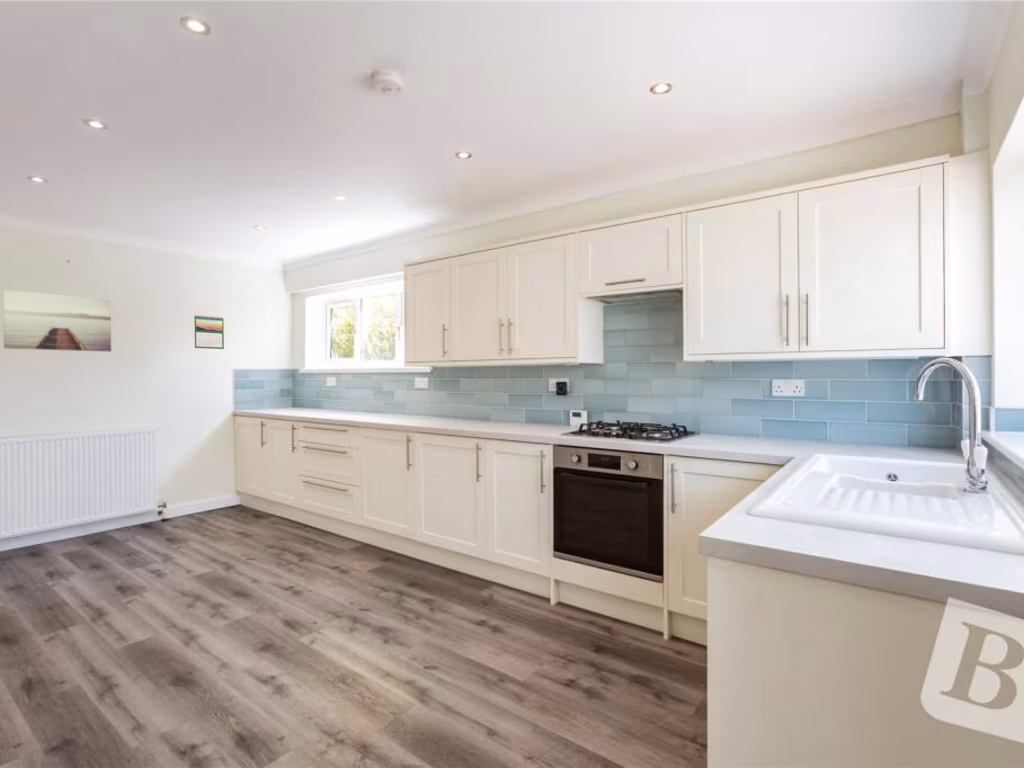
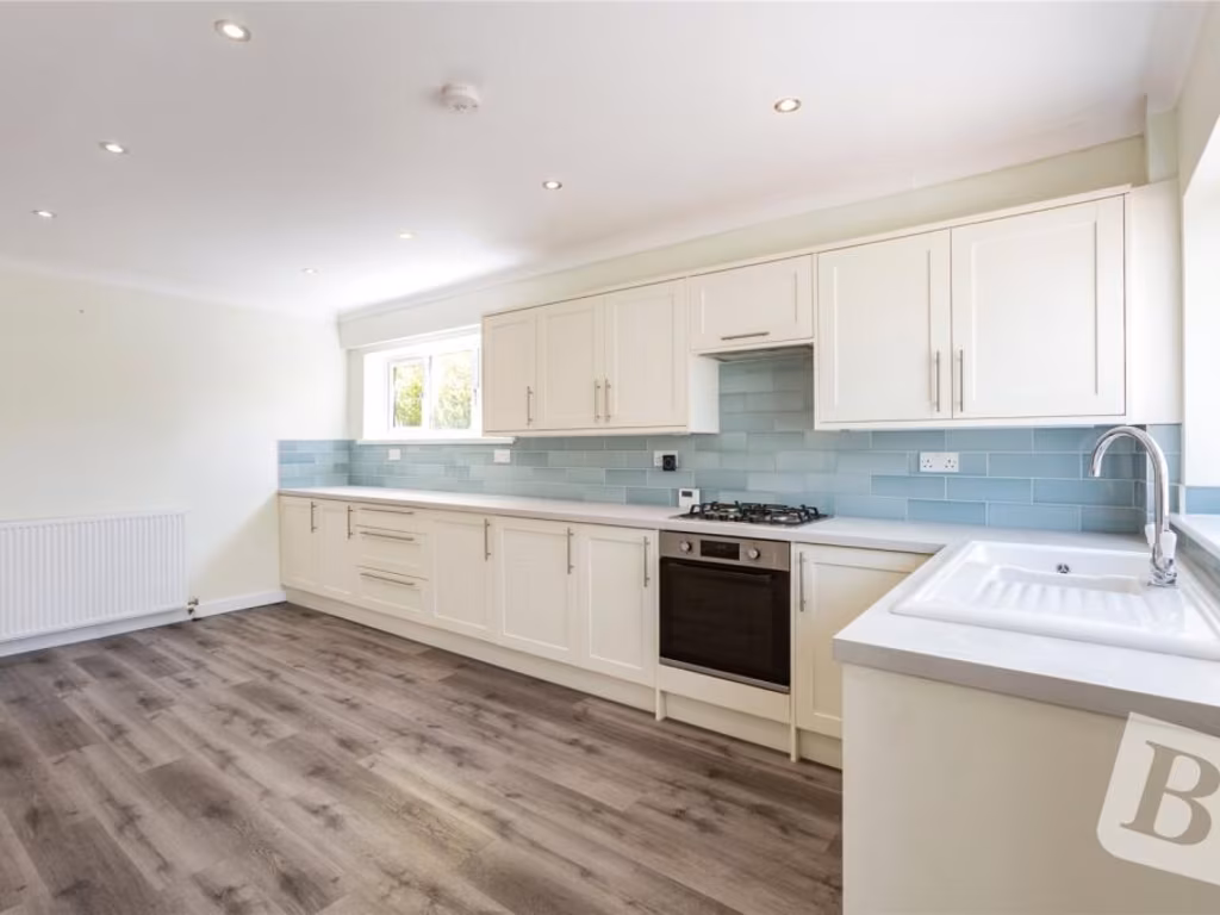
- calendar [193,314,225,350]
- wall art [2,289,112,353]
